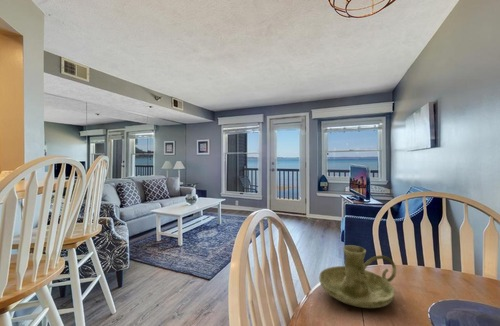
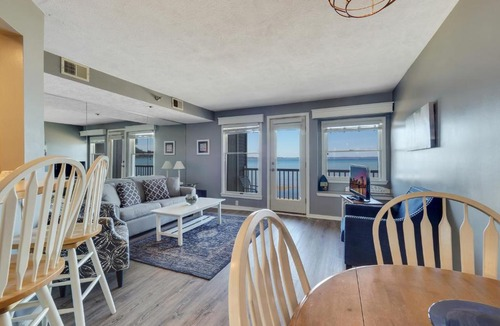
- candle holder [318,244,397,309]
